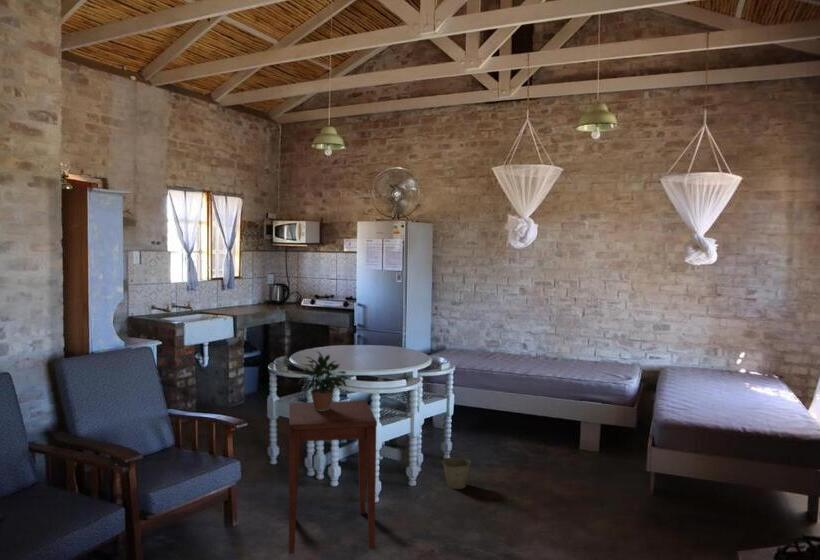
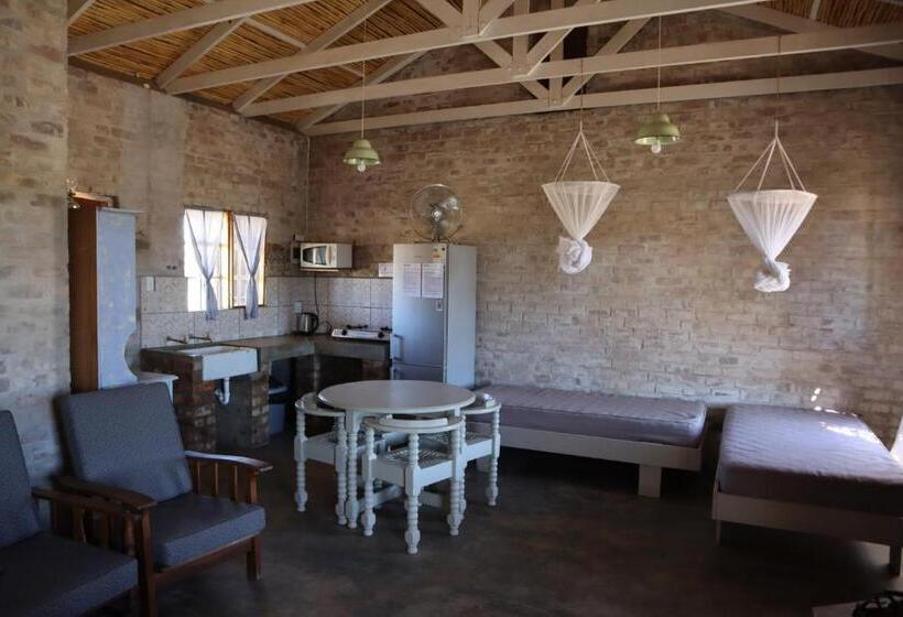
- bucket [442,445,472,490]
- side table [288,400,378,555]
- potted plant [295,350,349,411]
